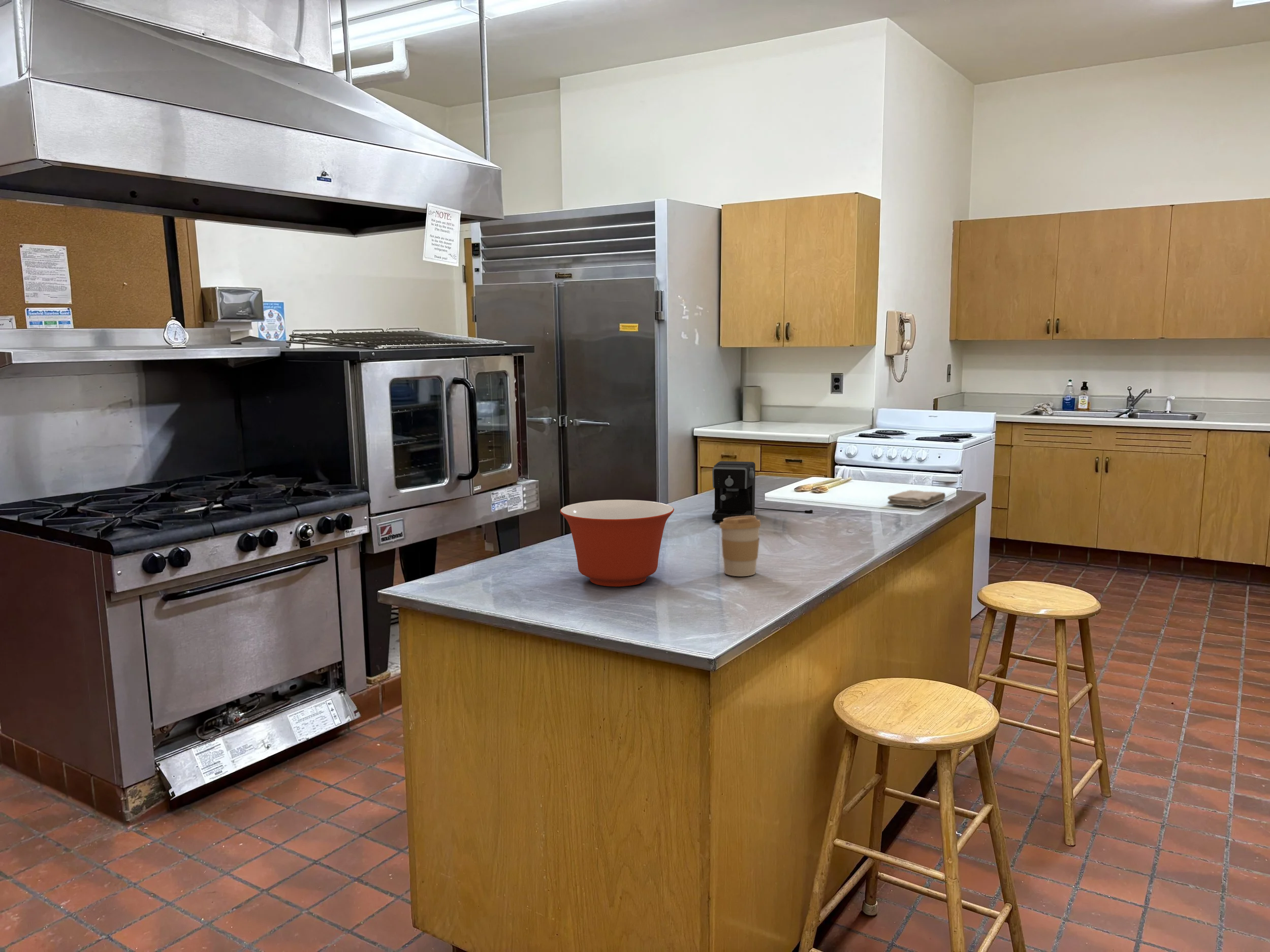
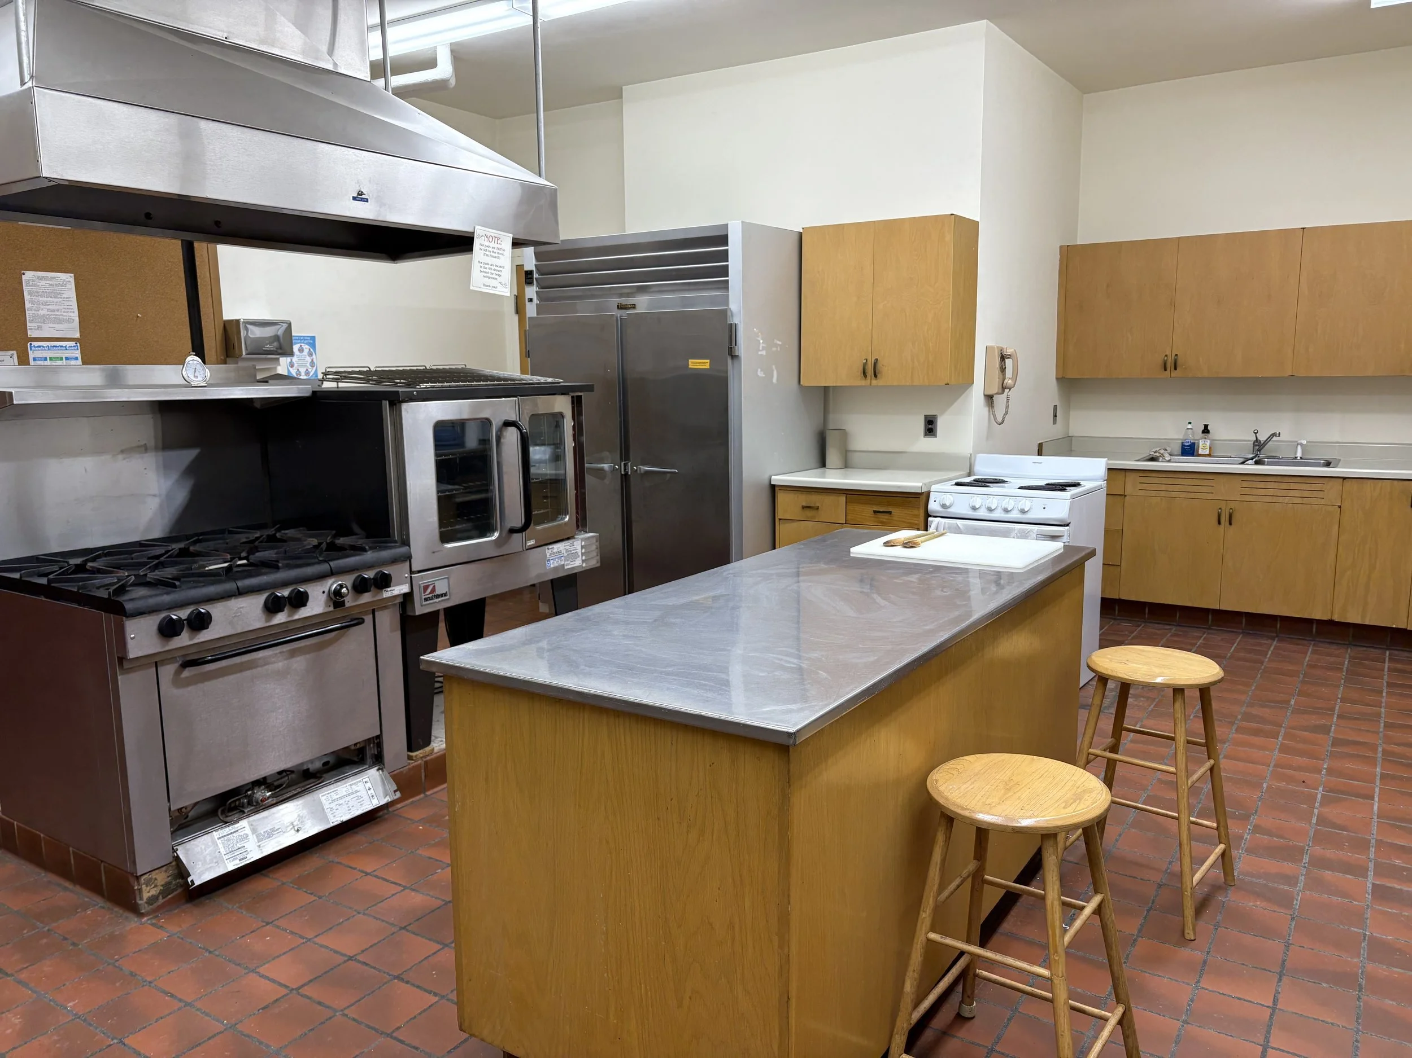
- mixing bowl [560,499,675,587]
- washcloth [887,489,946,508]
- coffee maker [712,461,813,521]
- coffee cup [719,515,762,577]
